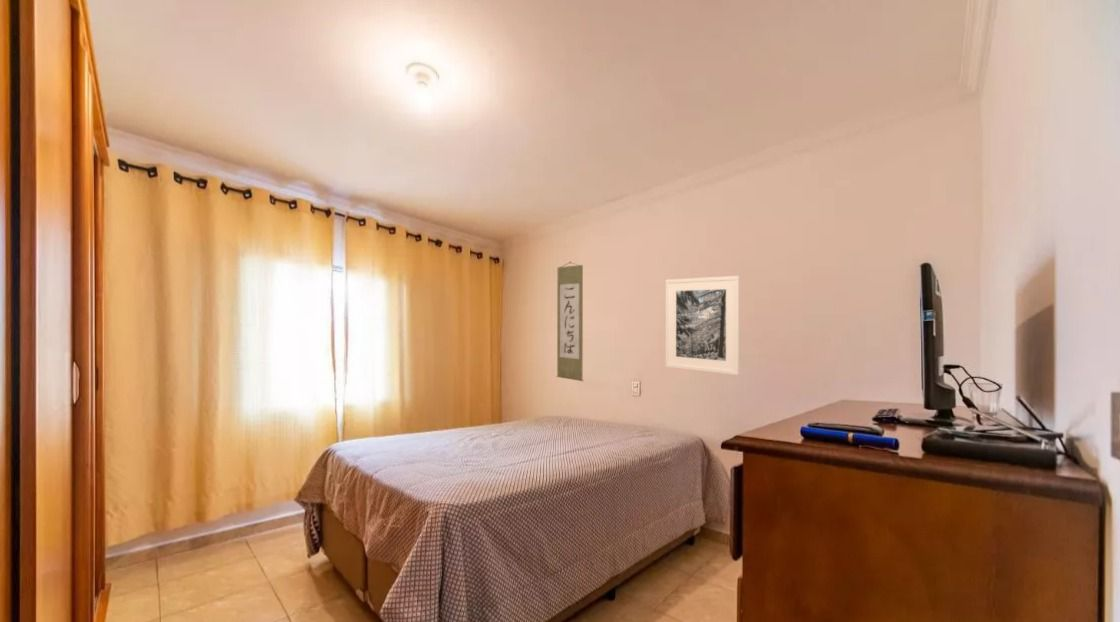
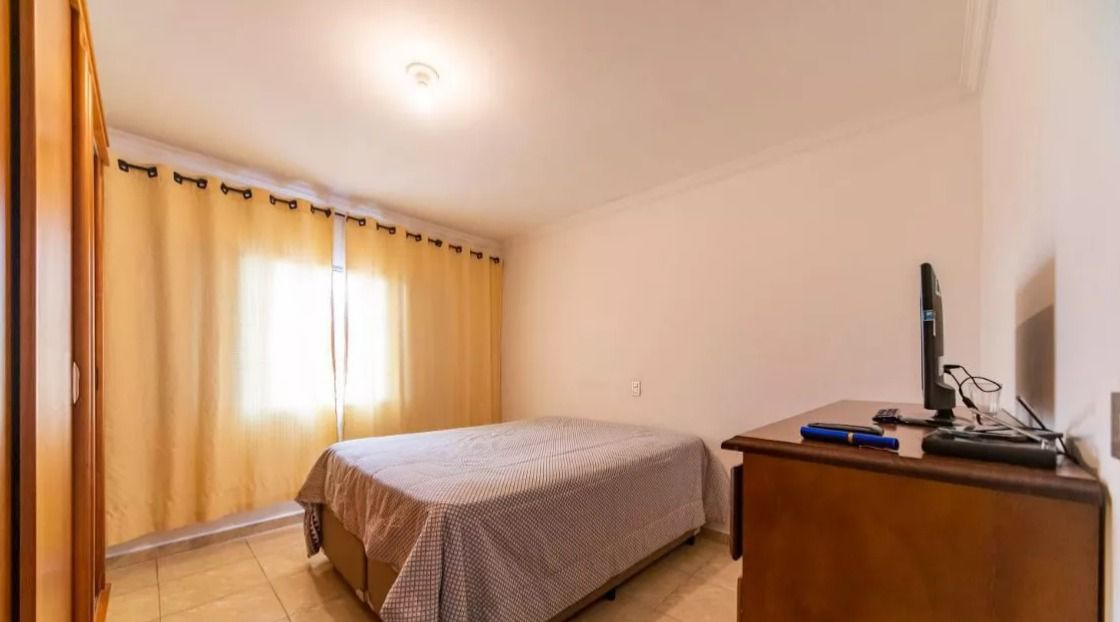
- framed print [664,275,741,376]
- wall scroll [555,261,584,382]
